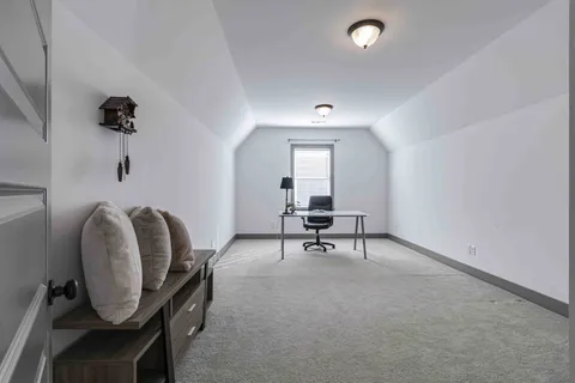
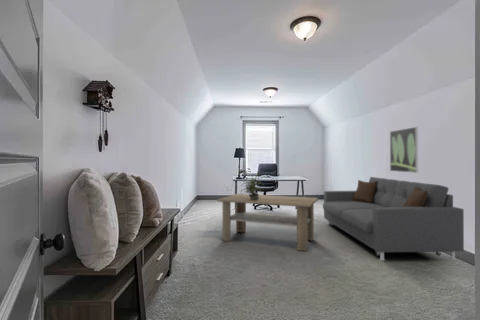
+ loveseat [322,176,465,262]
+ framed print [389,126,419,174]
+ coffee table [216,193,319,252]
+ potted plant [239,172,264,200]
